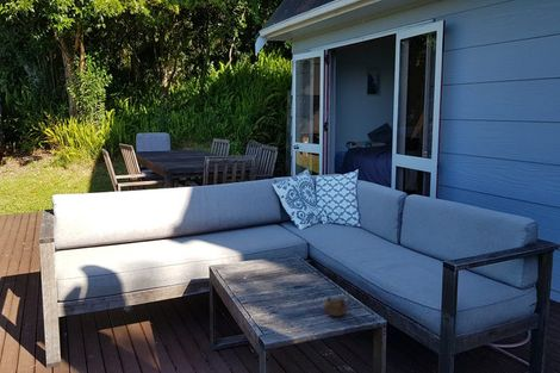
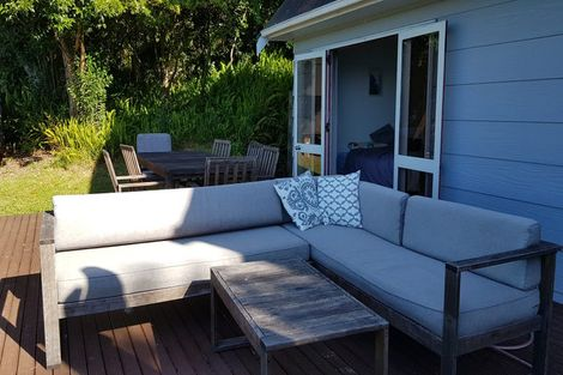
- cup [323,294,353,317]
